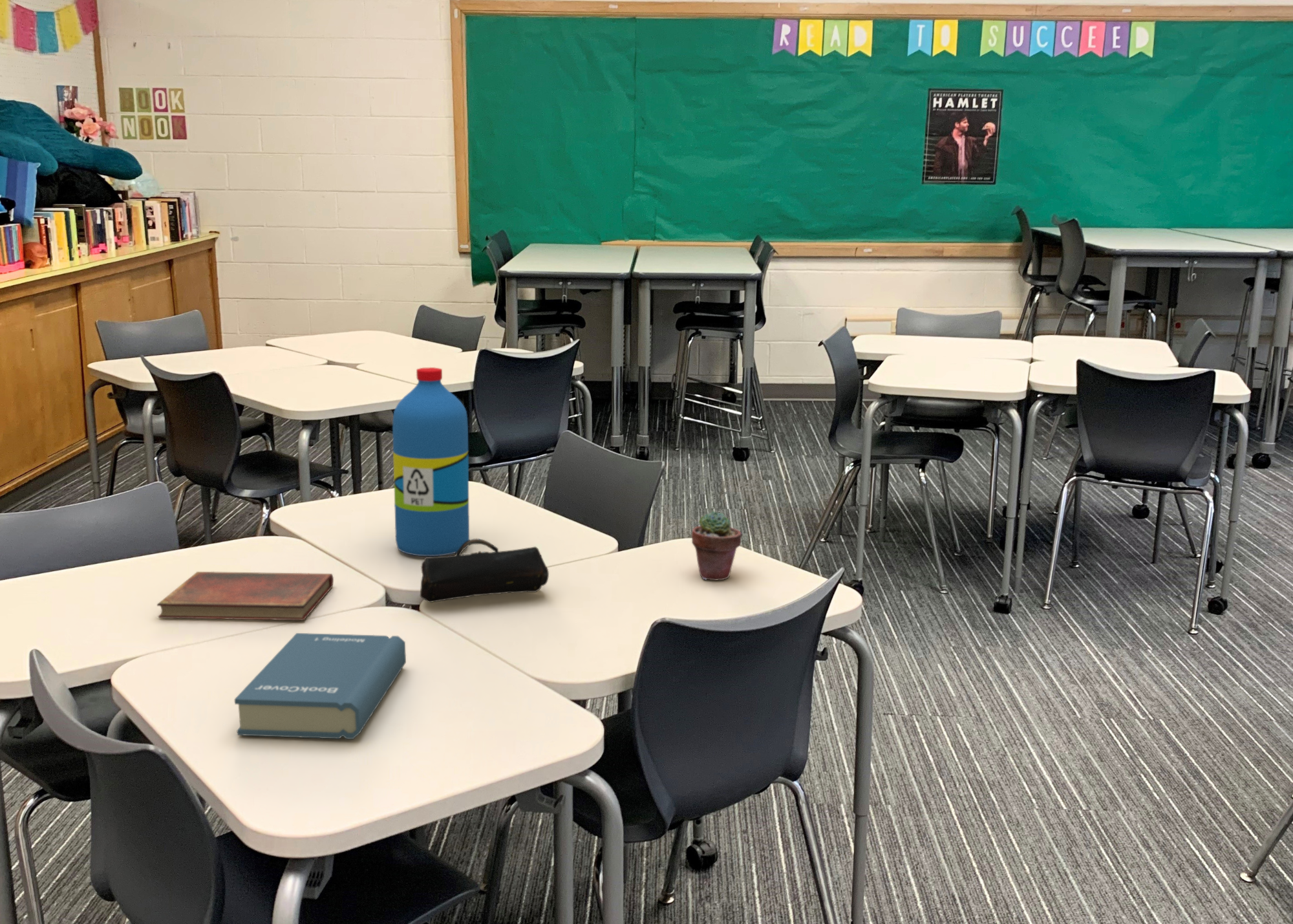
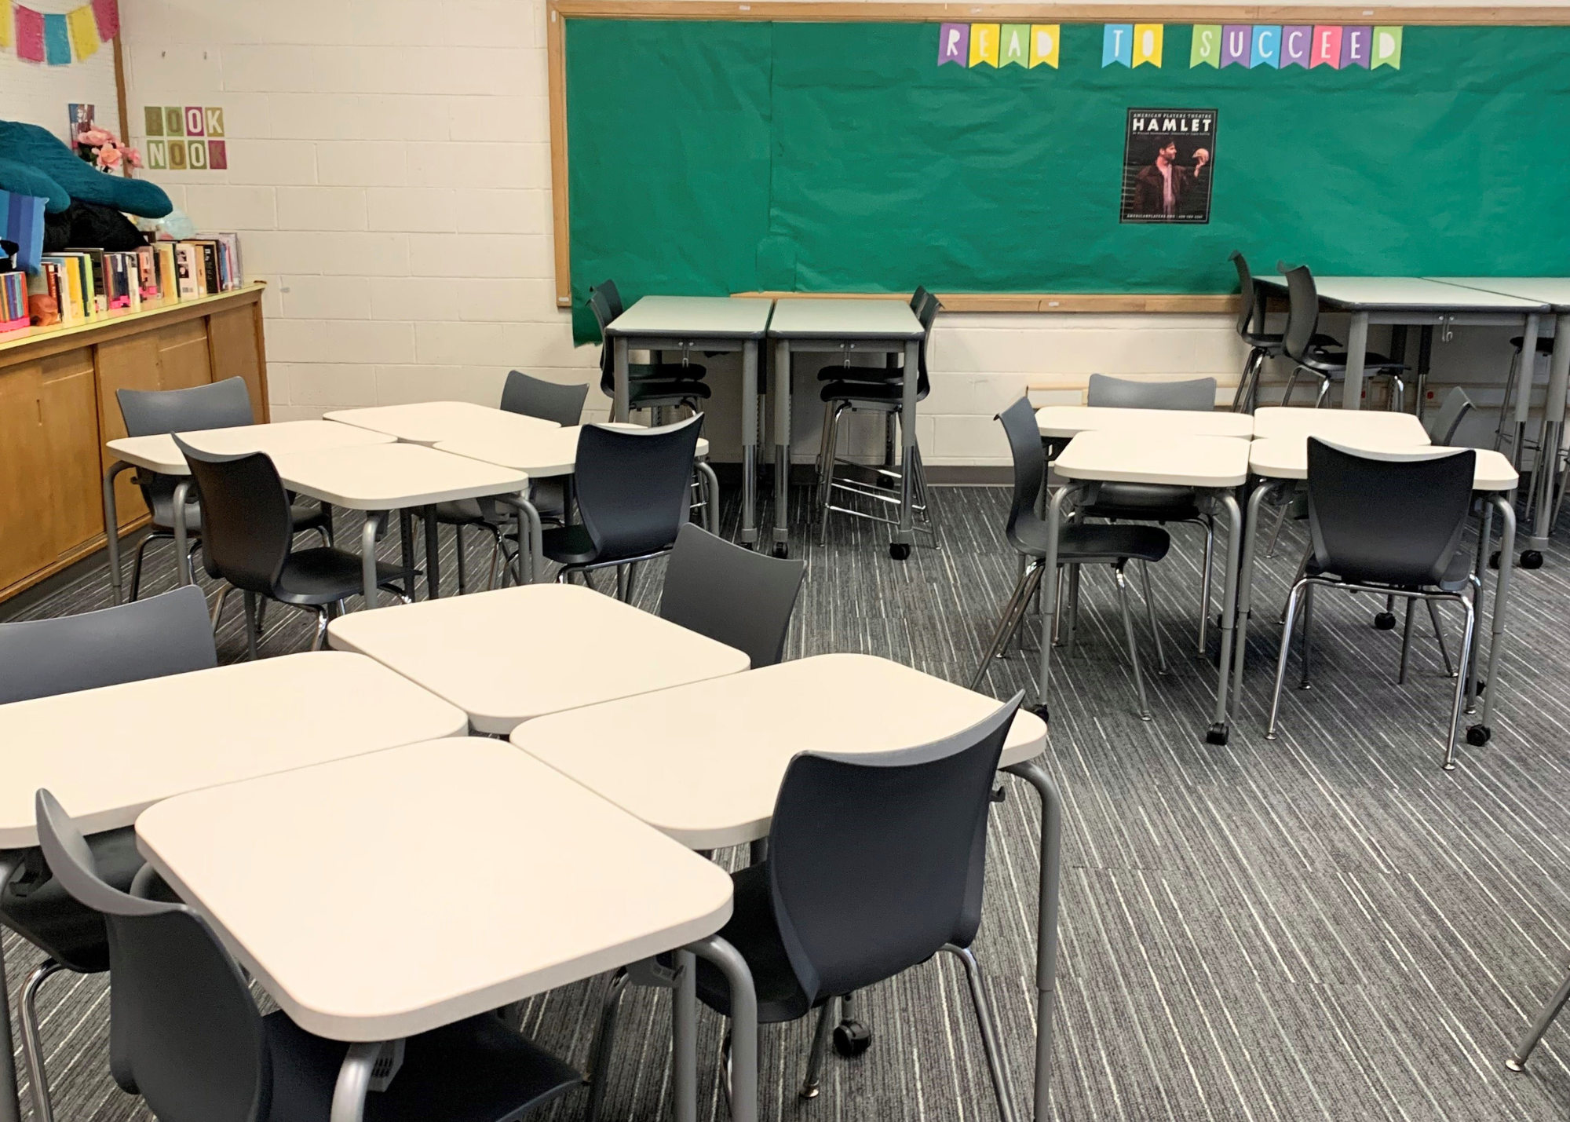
- pencil case [420,538,550,603]
- potted succulent [691,510,743,581]
- book [234,632,407,740]
- water bottle [392,367,470,557]
- diary [156,571,334,621]
